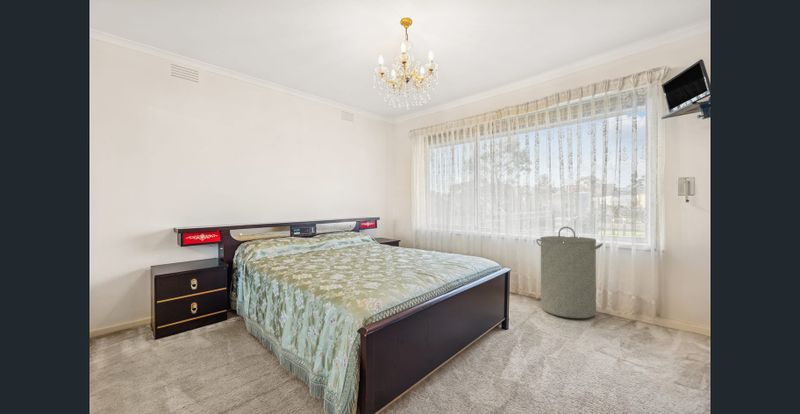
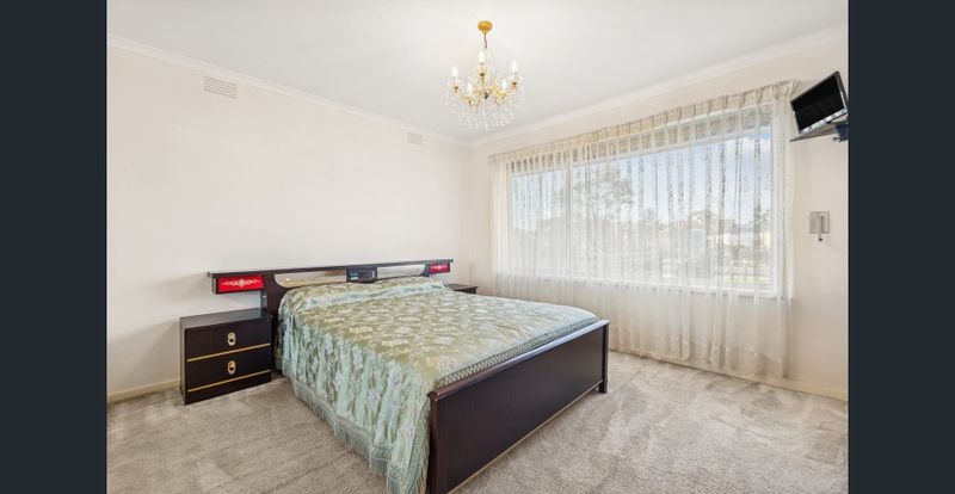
- laundry hamper [535,226,604,319]
